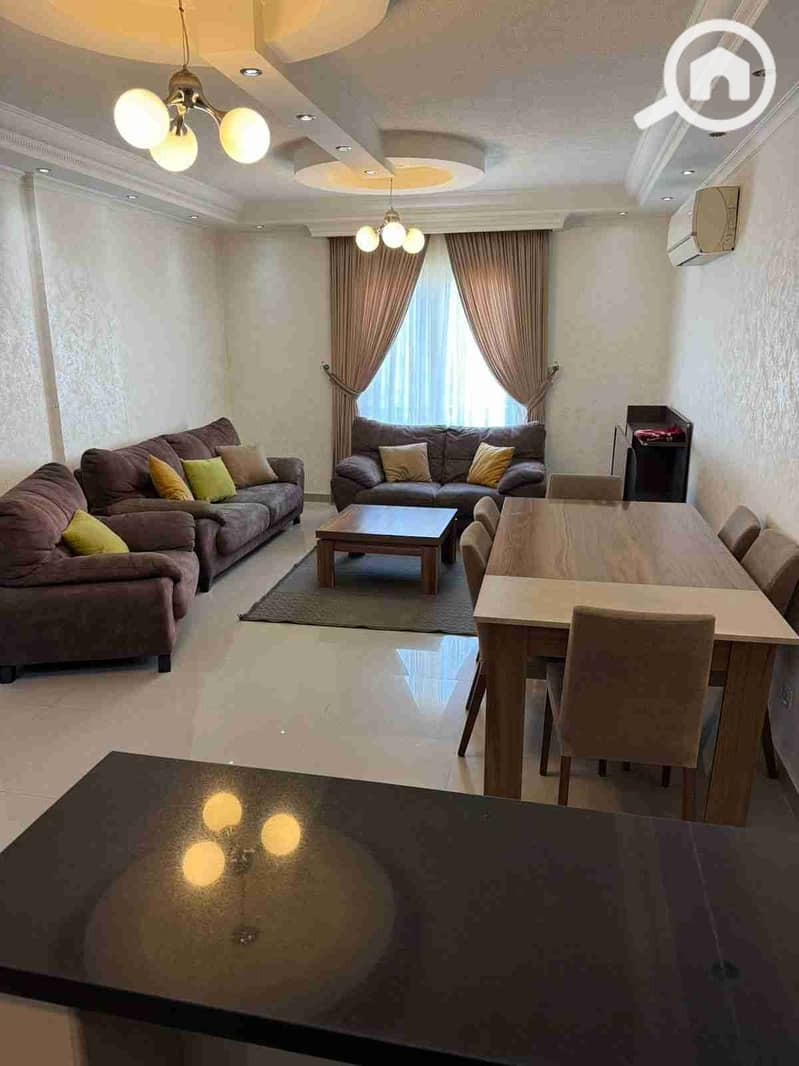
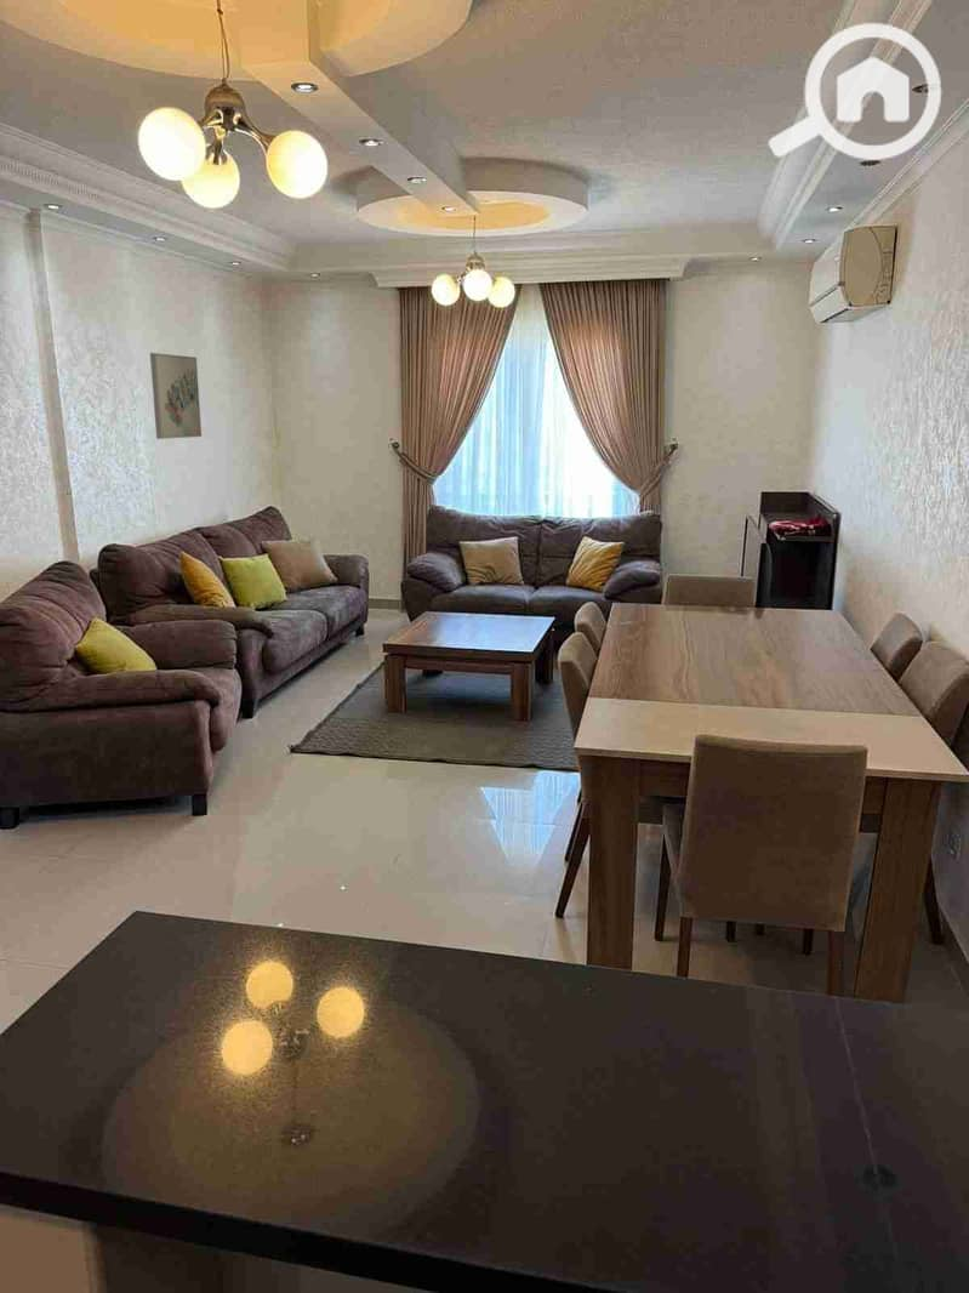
+ wall art [149,352,203,440]
